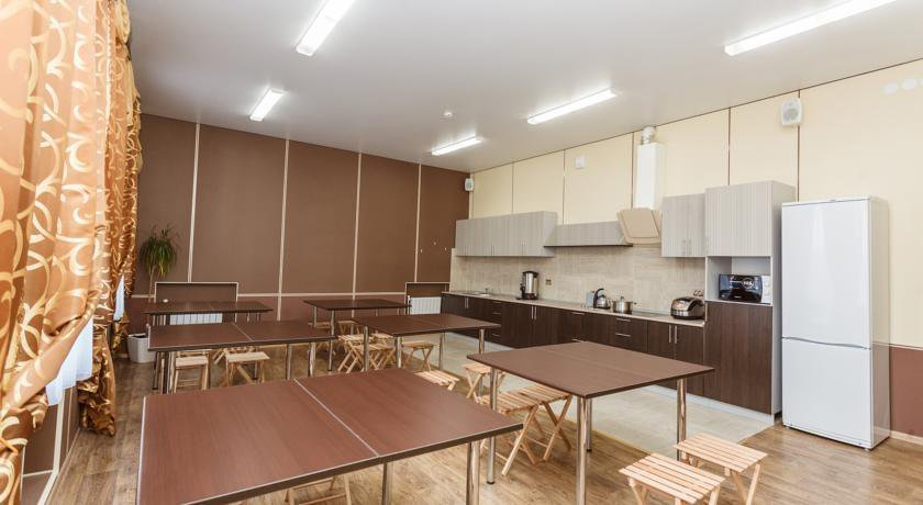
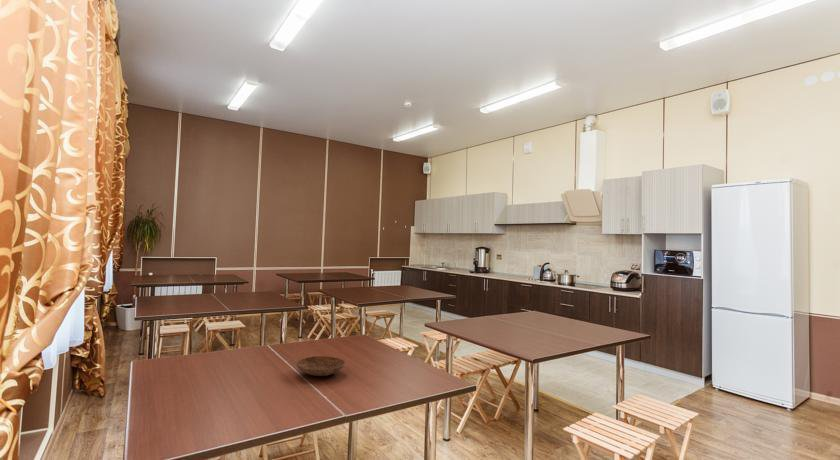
+ bowl [295,355,346,377]
